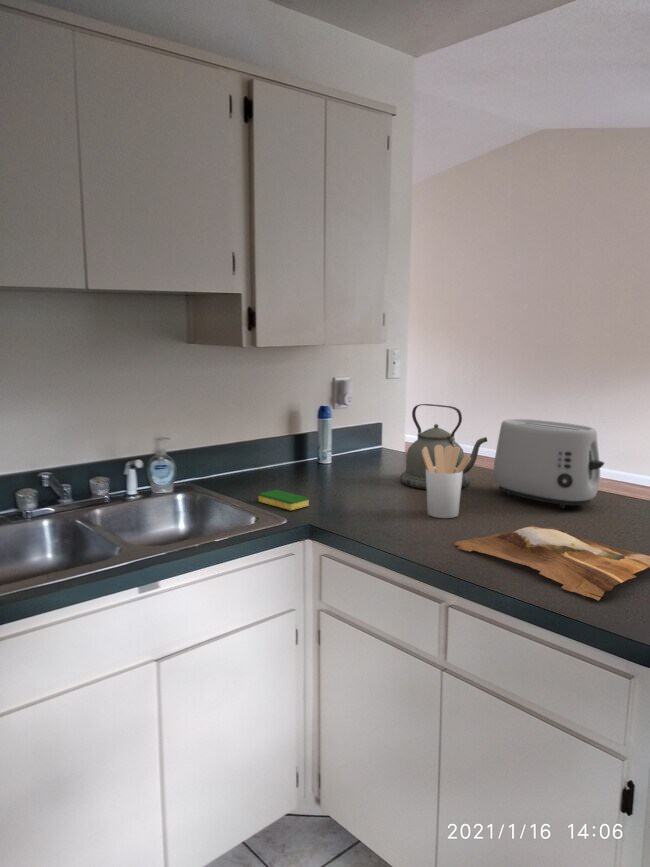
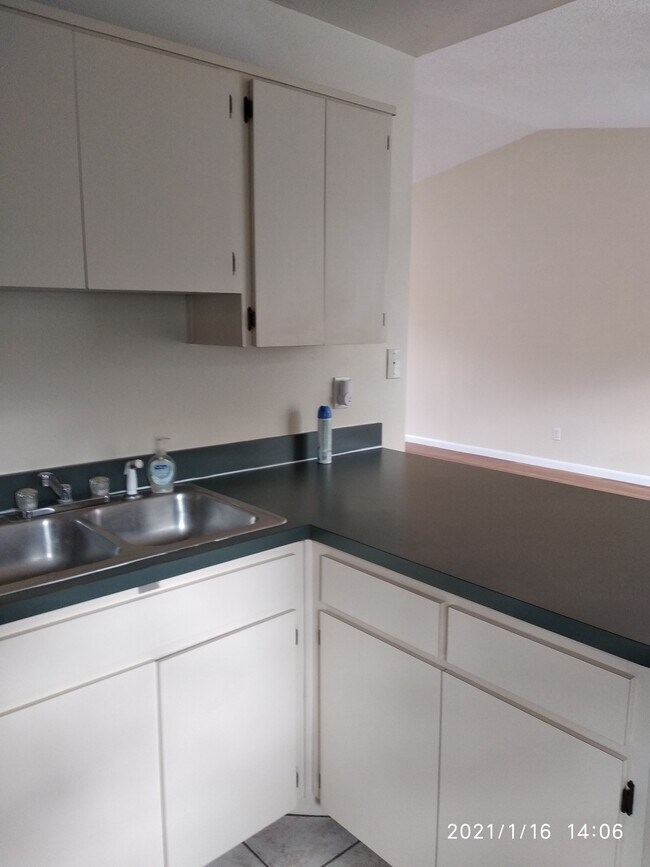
- dish sponge [258,489,310,511]
- kettle [399,403,488,490]
- cutting board [453,524,650,602]
- utensil holder [422,445,471,519]
- toaster [493,418,605,509]
